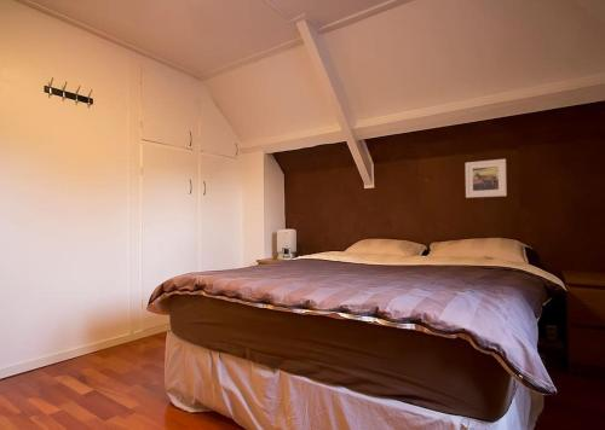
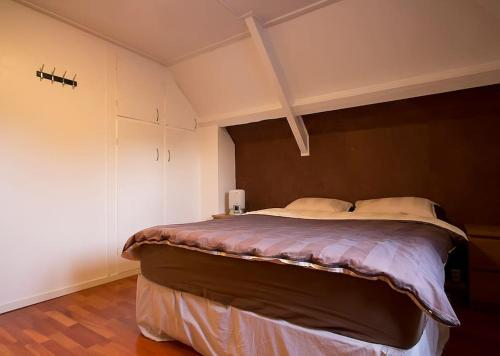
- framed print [465,158,508,199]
